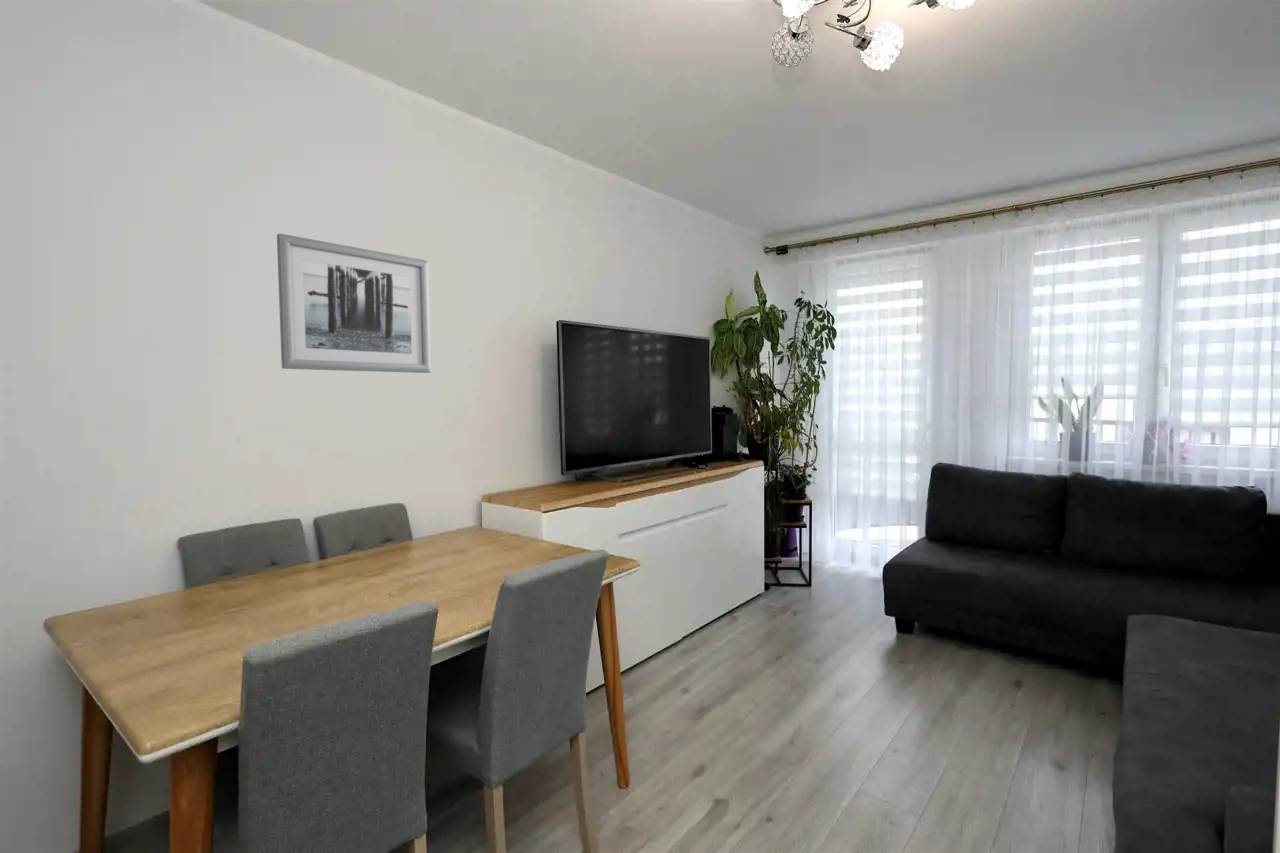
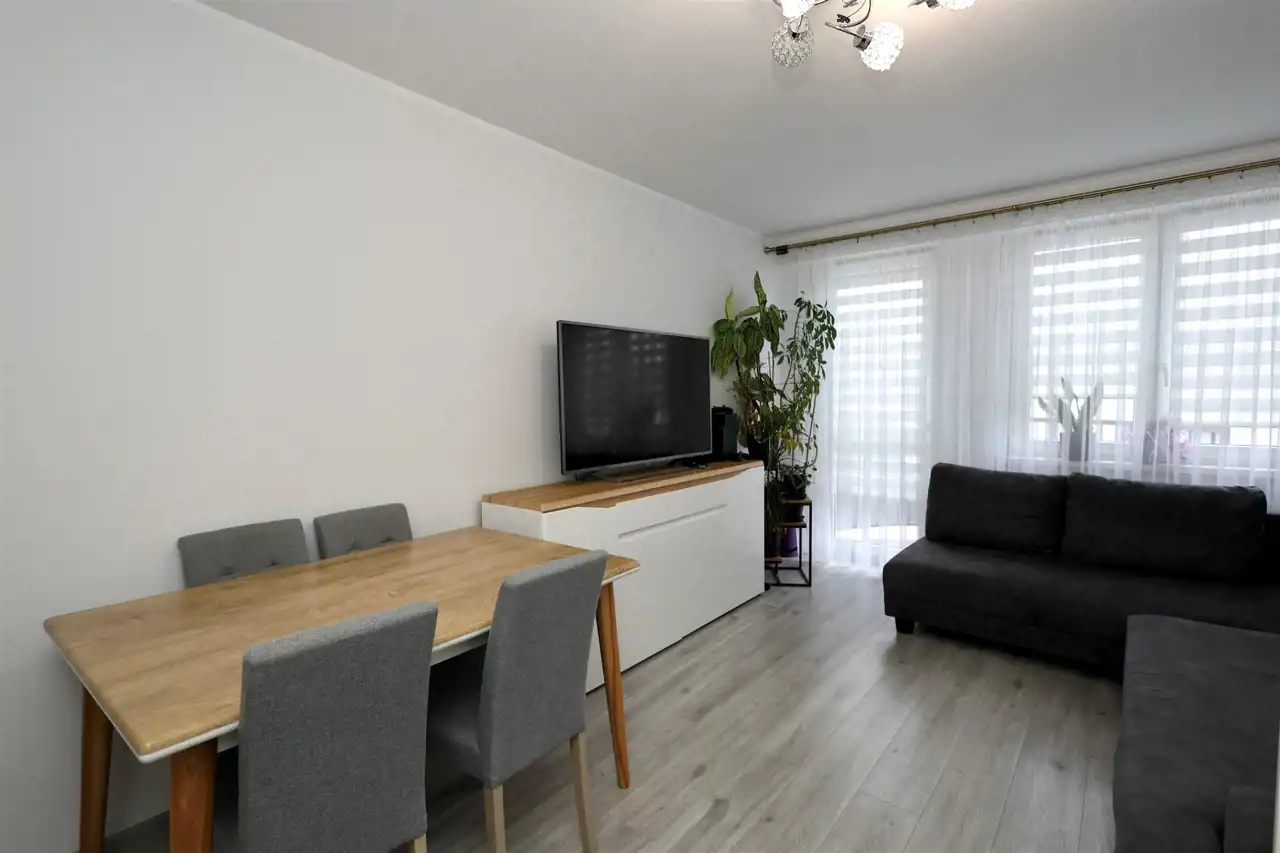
- wall art [276,232,432,374]
